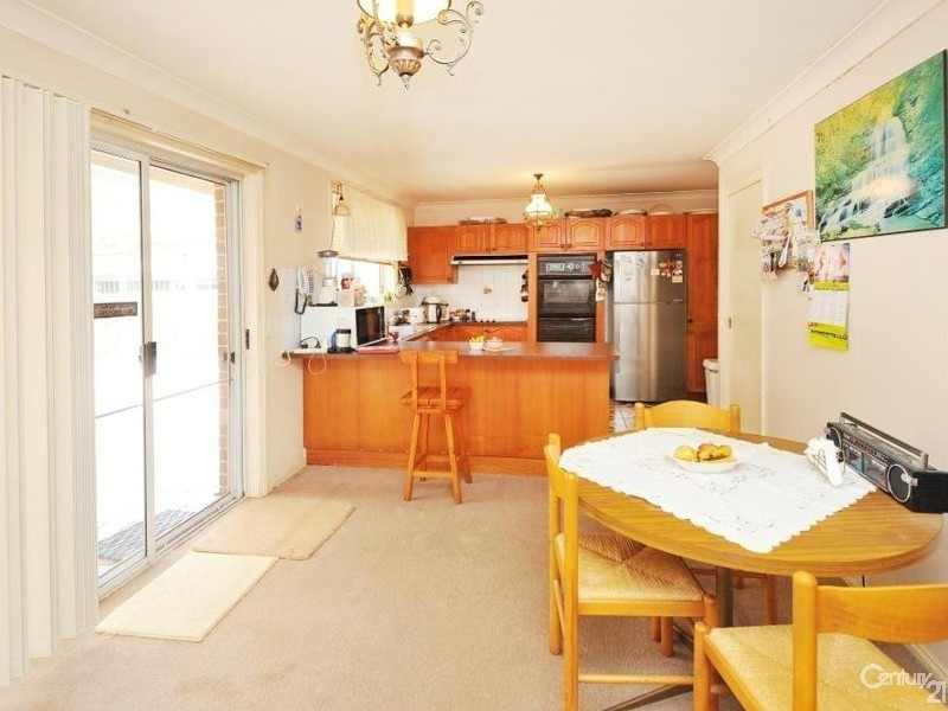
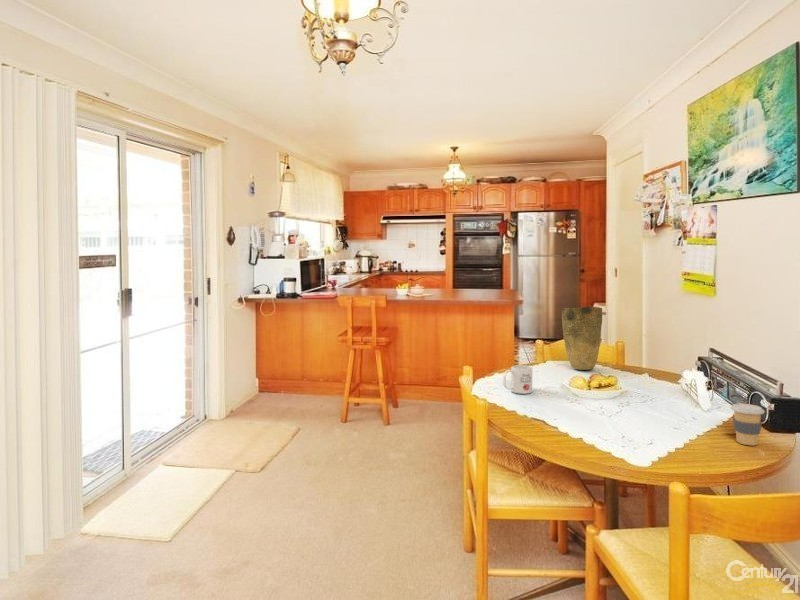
+ mug [502,364,533,395]
+ coffee cup [730,403,765,446]
+ vase [561,306,603,371]
